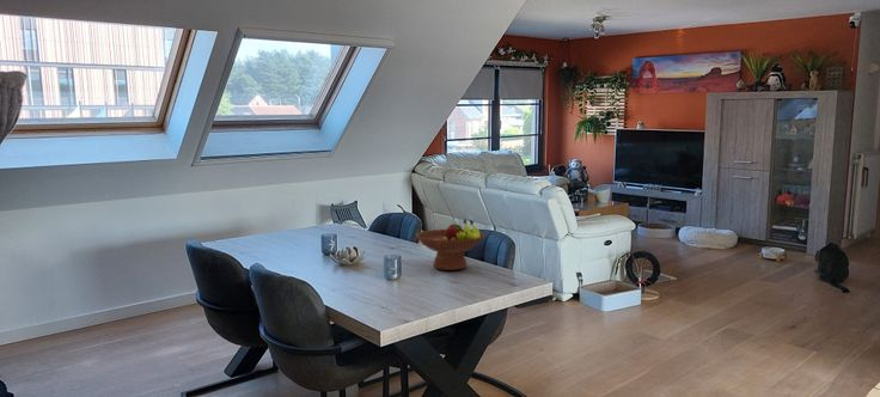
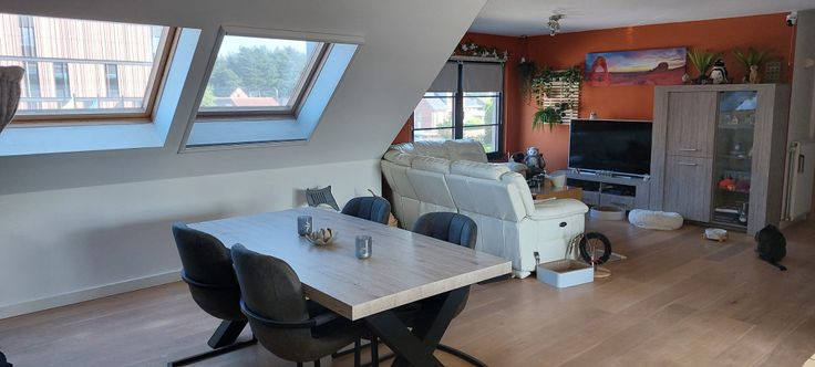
- fruit bowl [415,218,485,271]
